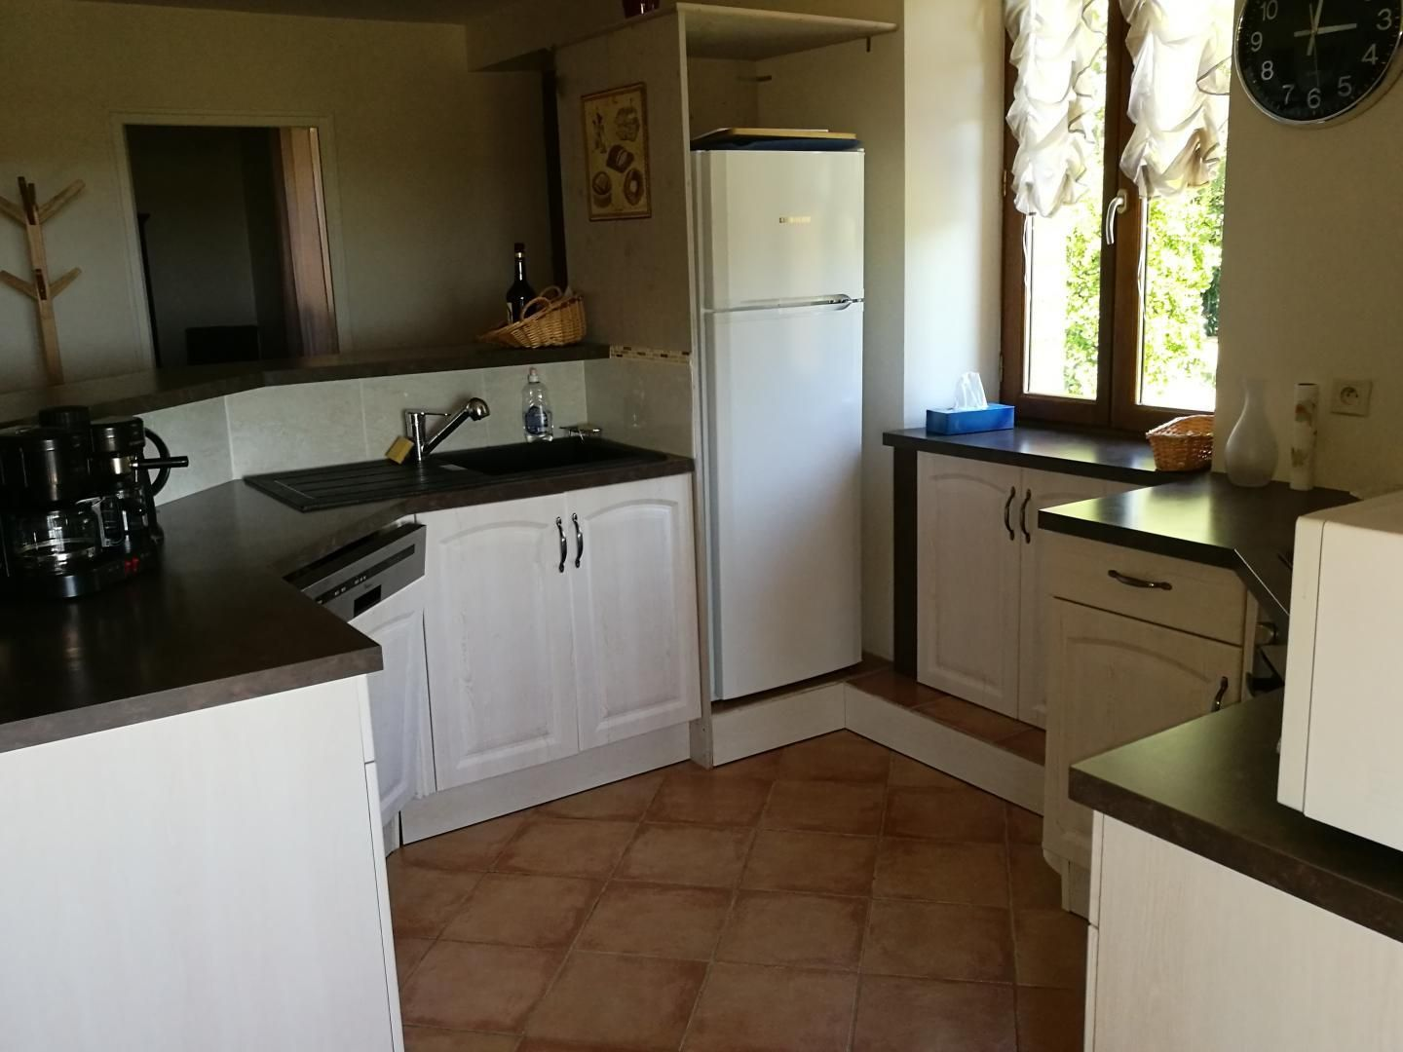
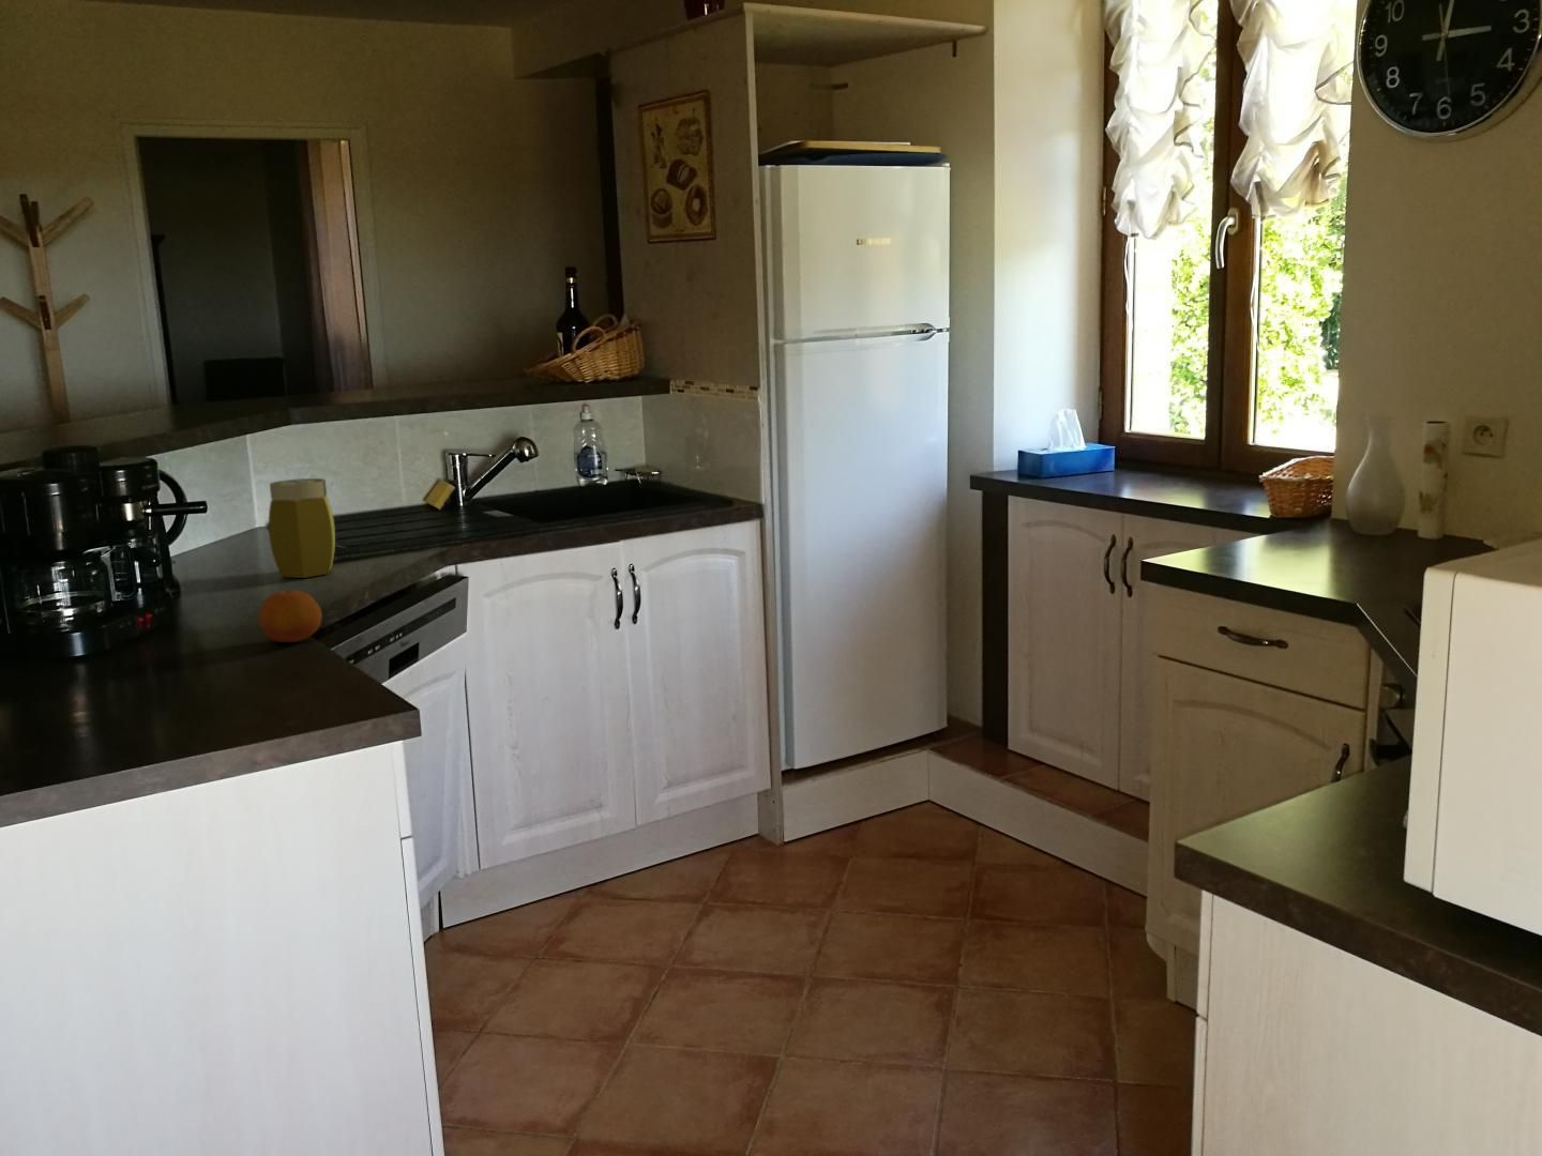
+ fruit [259,589,323,644]
+ jar [267,477,336,579]
